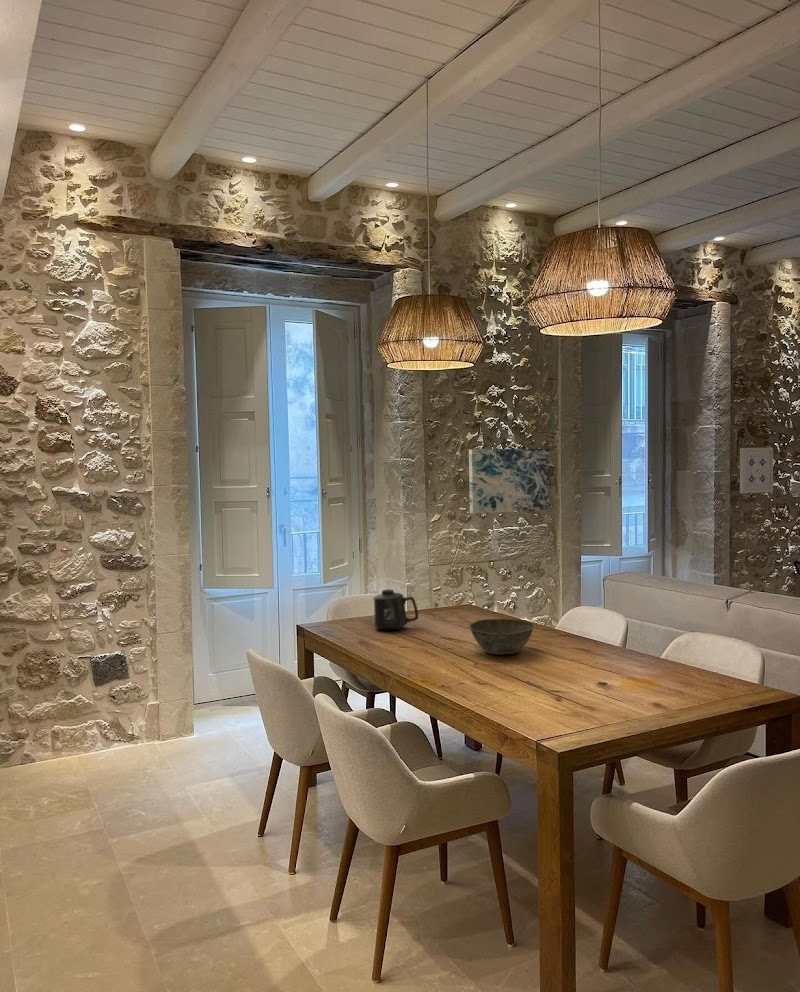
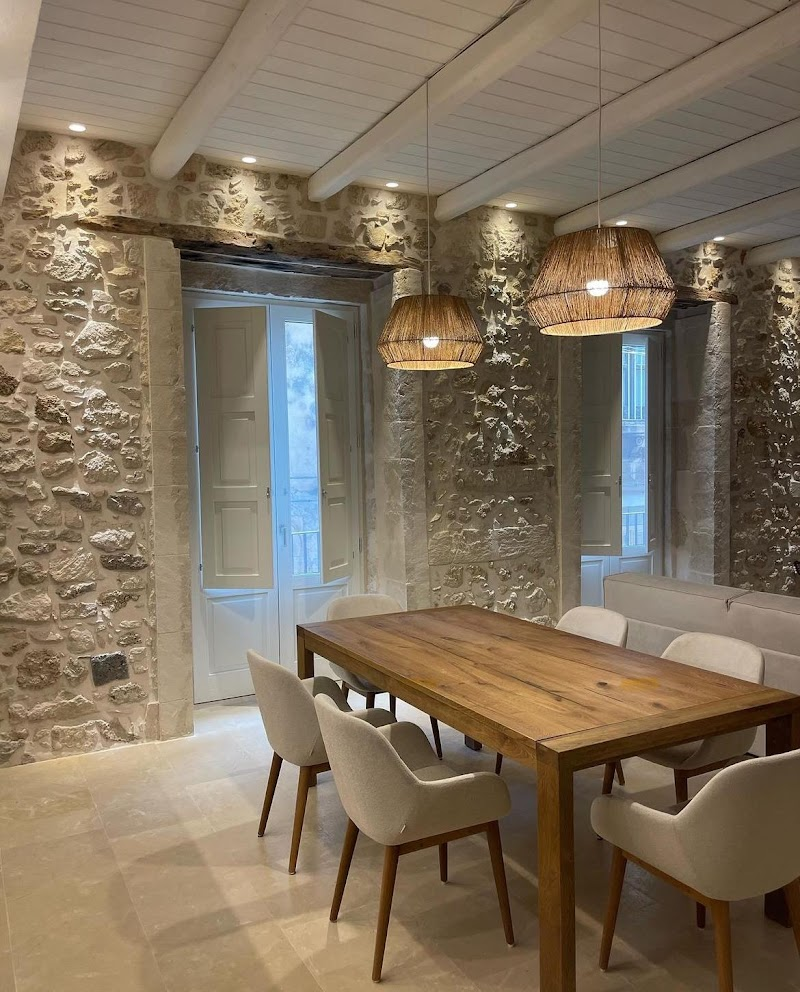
- mug [372,588,419,631]
- bowl [467,618,536,656]
- wall art [739,447,774,494]
- wall art [468,447,551,515]
